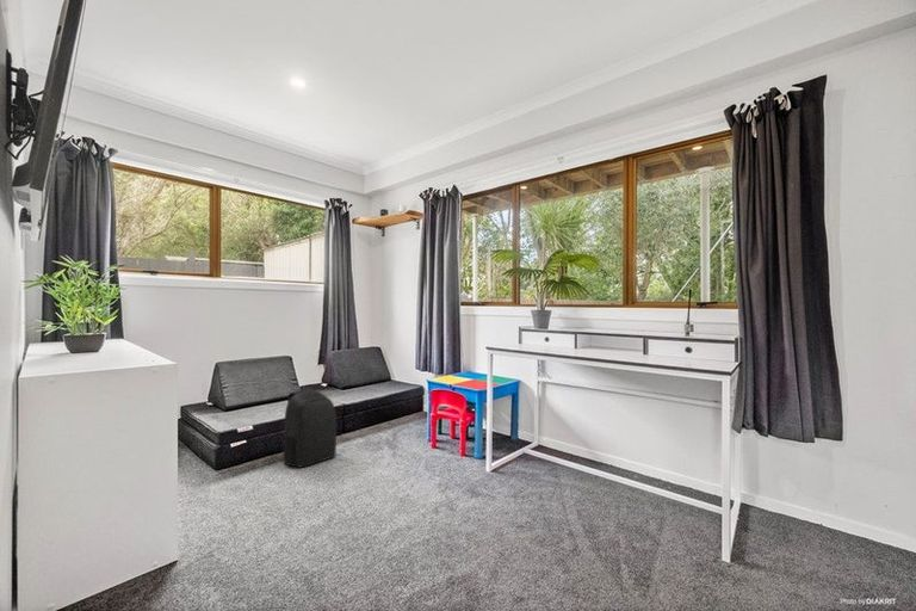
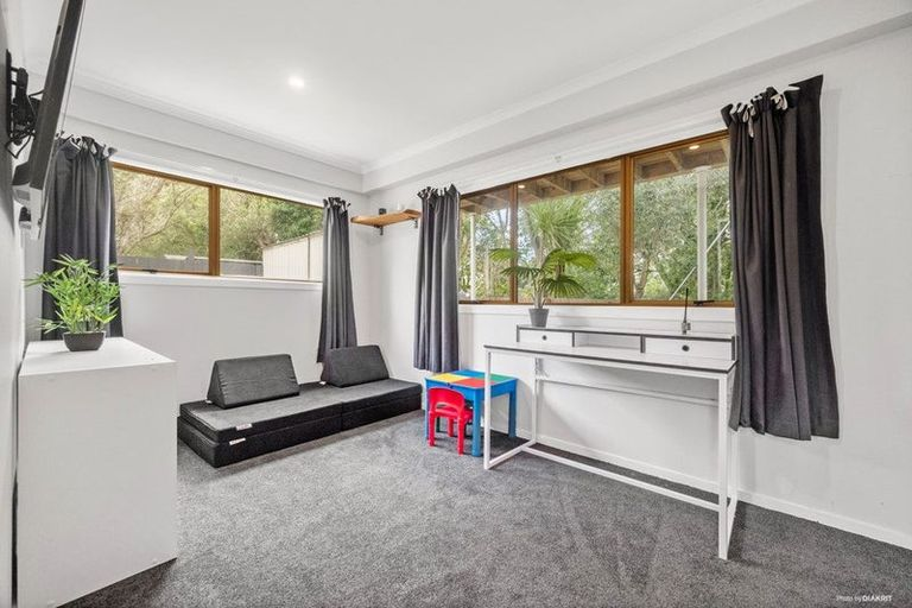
- backpack [281,387,338,469]
